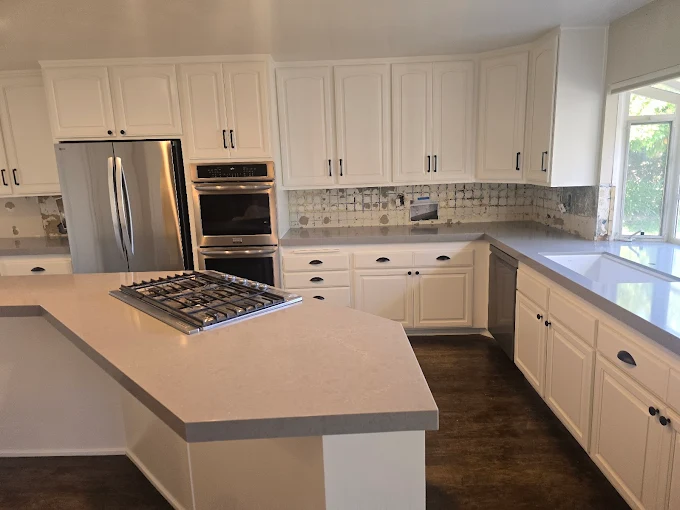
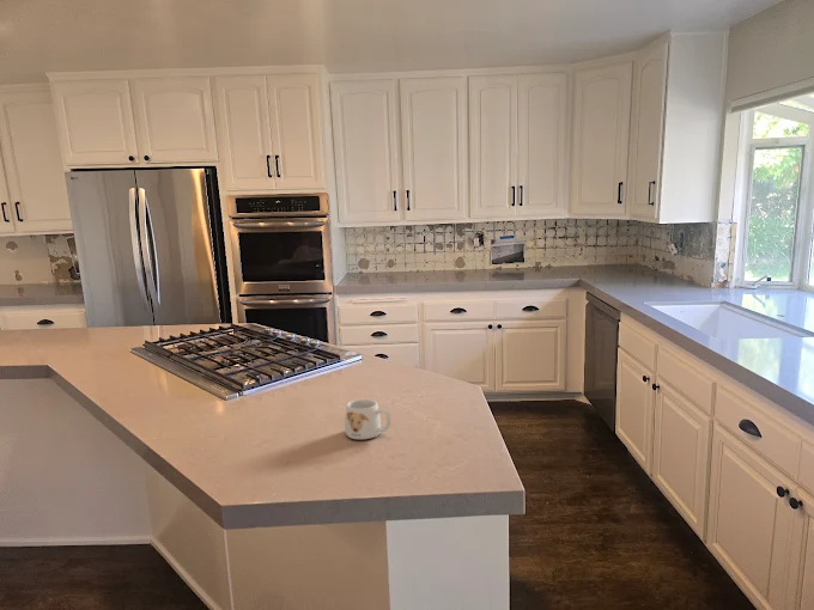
+ mug [344,397,391,440]
